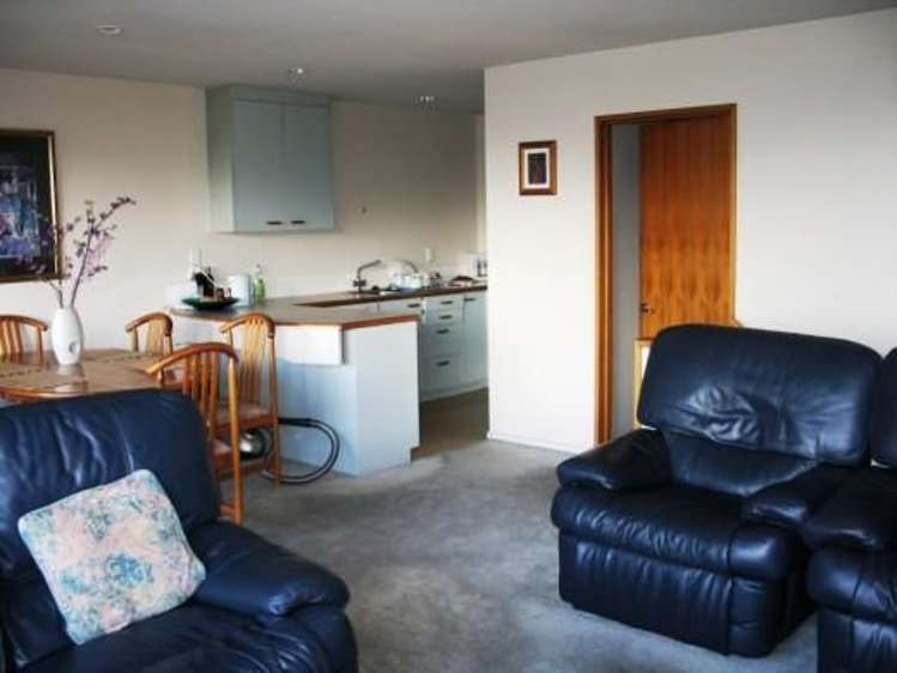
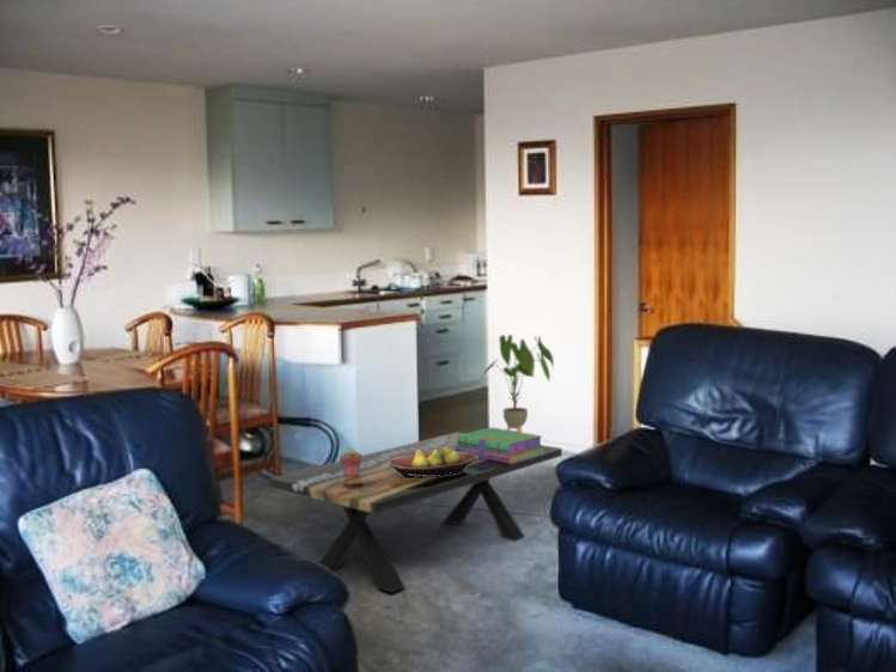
+ fruit bowl [389,446,479,478]
+ coffee table [267,430,563,594]
+ potted succulent [339,446,362,476]
+ stack of books [455,426,545,464]
+ house plant [481,334,555,433]
